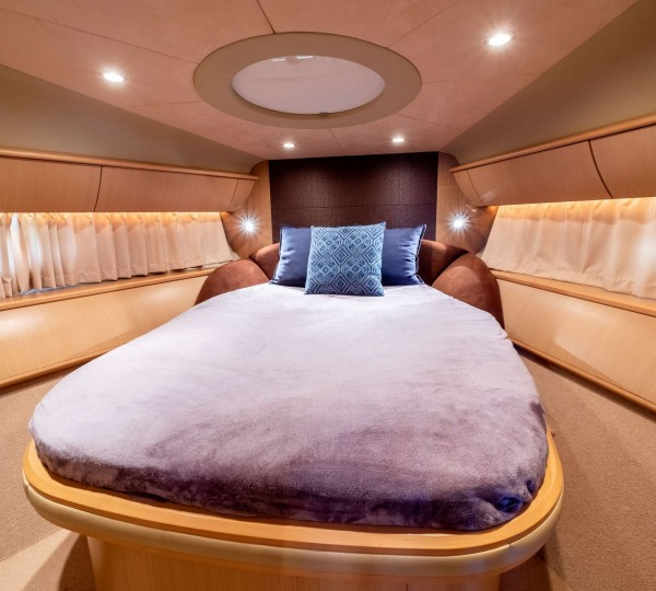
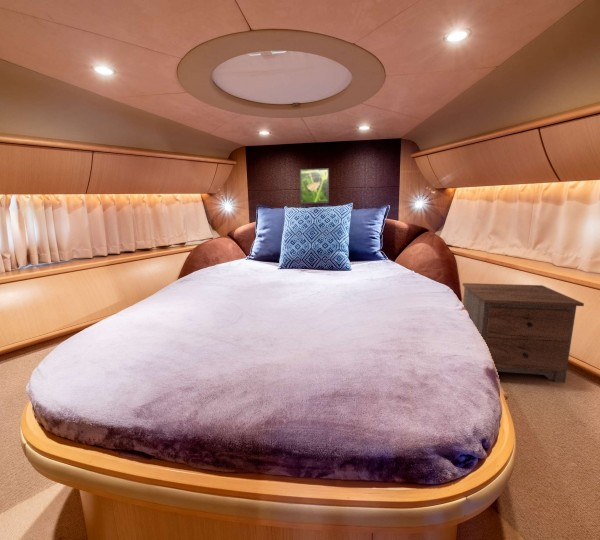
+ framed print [299,167,330,205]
+ nightstand [462,282,585,384]
